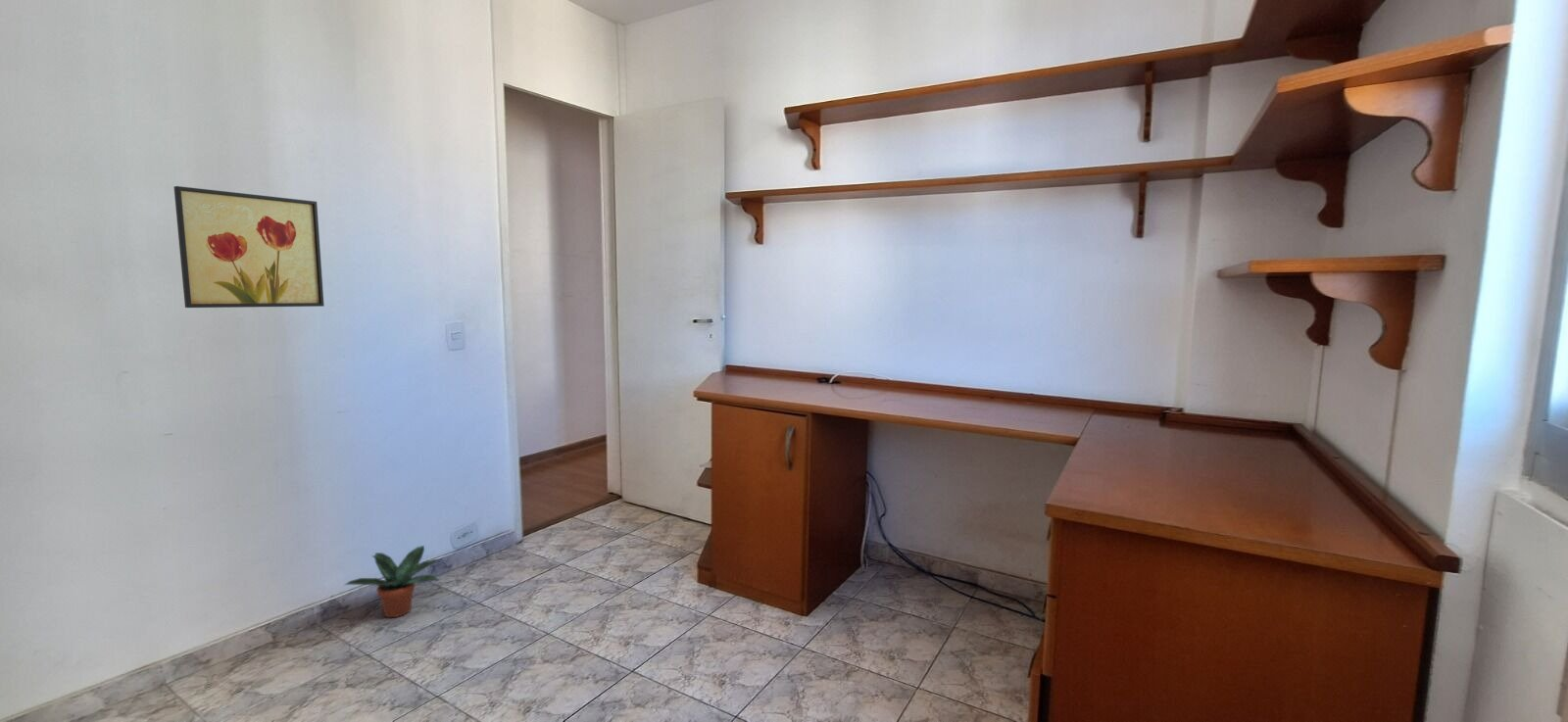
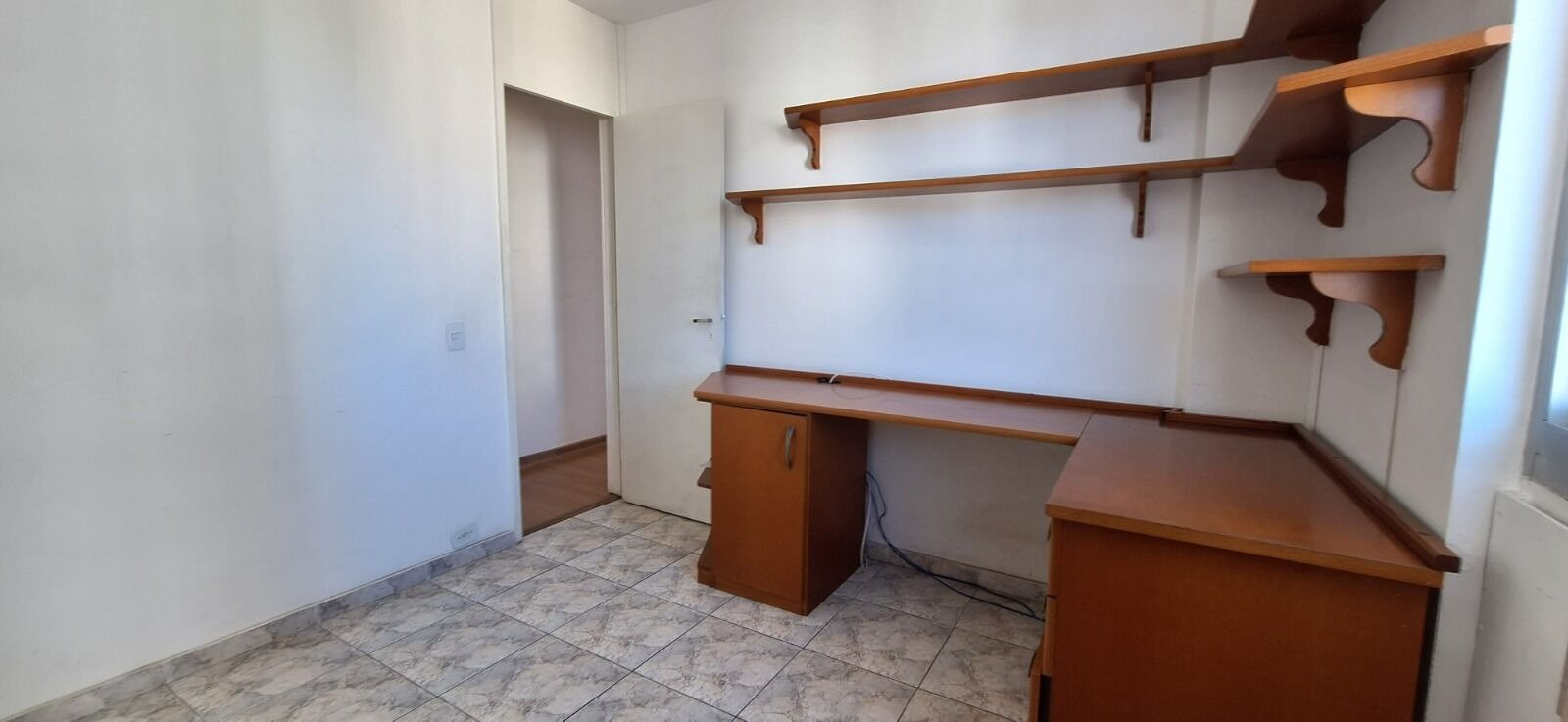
- potted plant [344,545,440,618]
- wall art [173,185,325,309]
